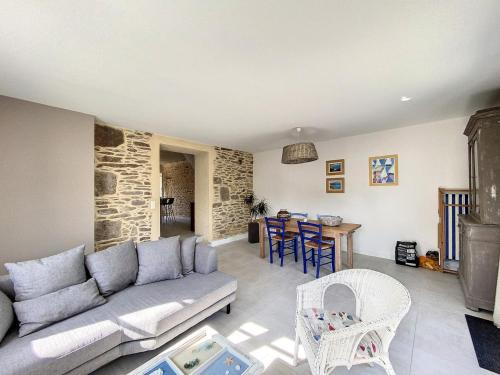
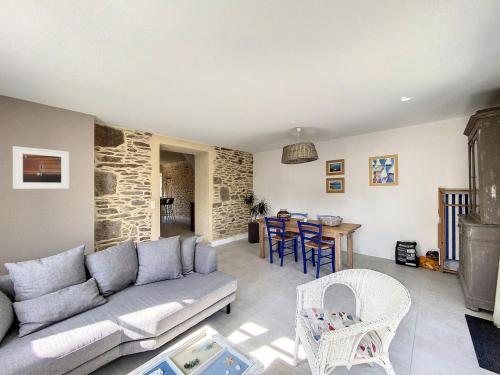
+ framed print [12,145,70,190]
